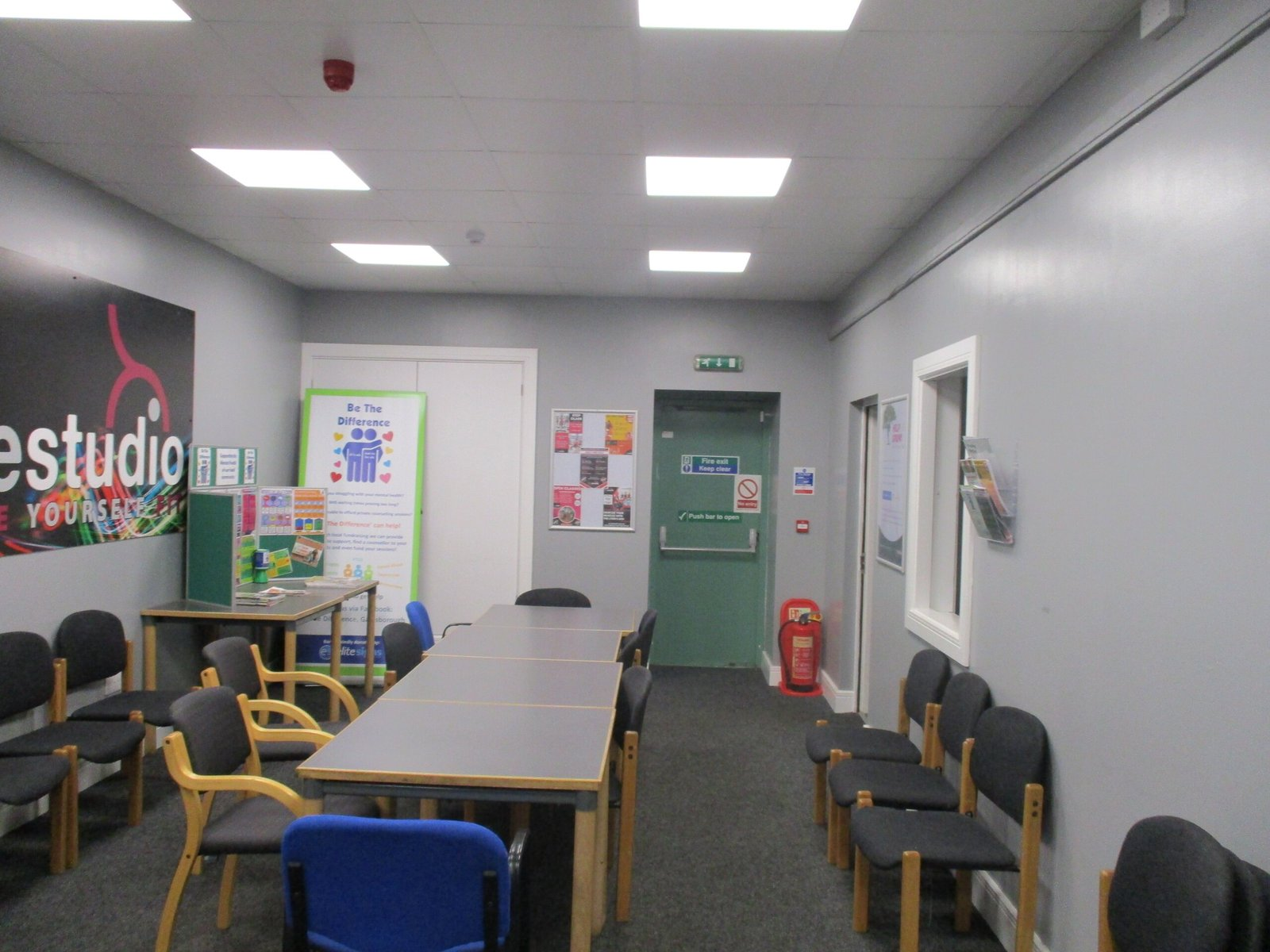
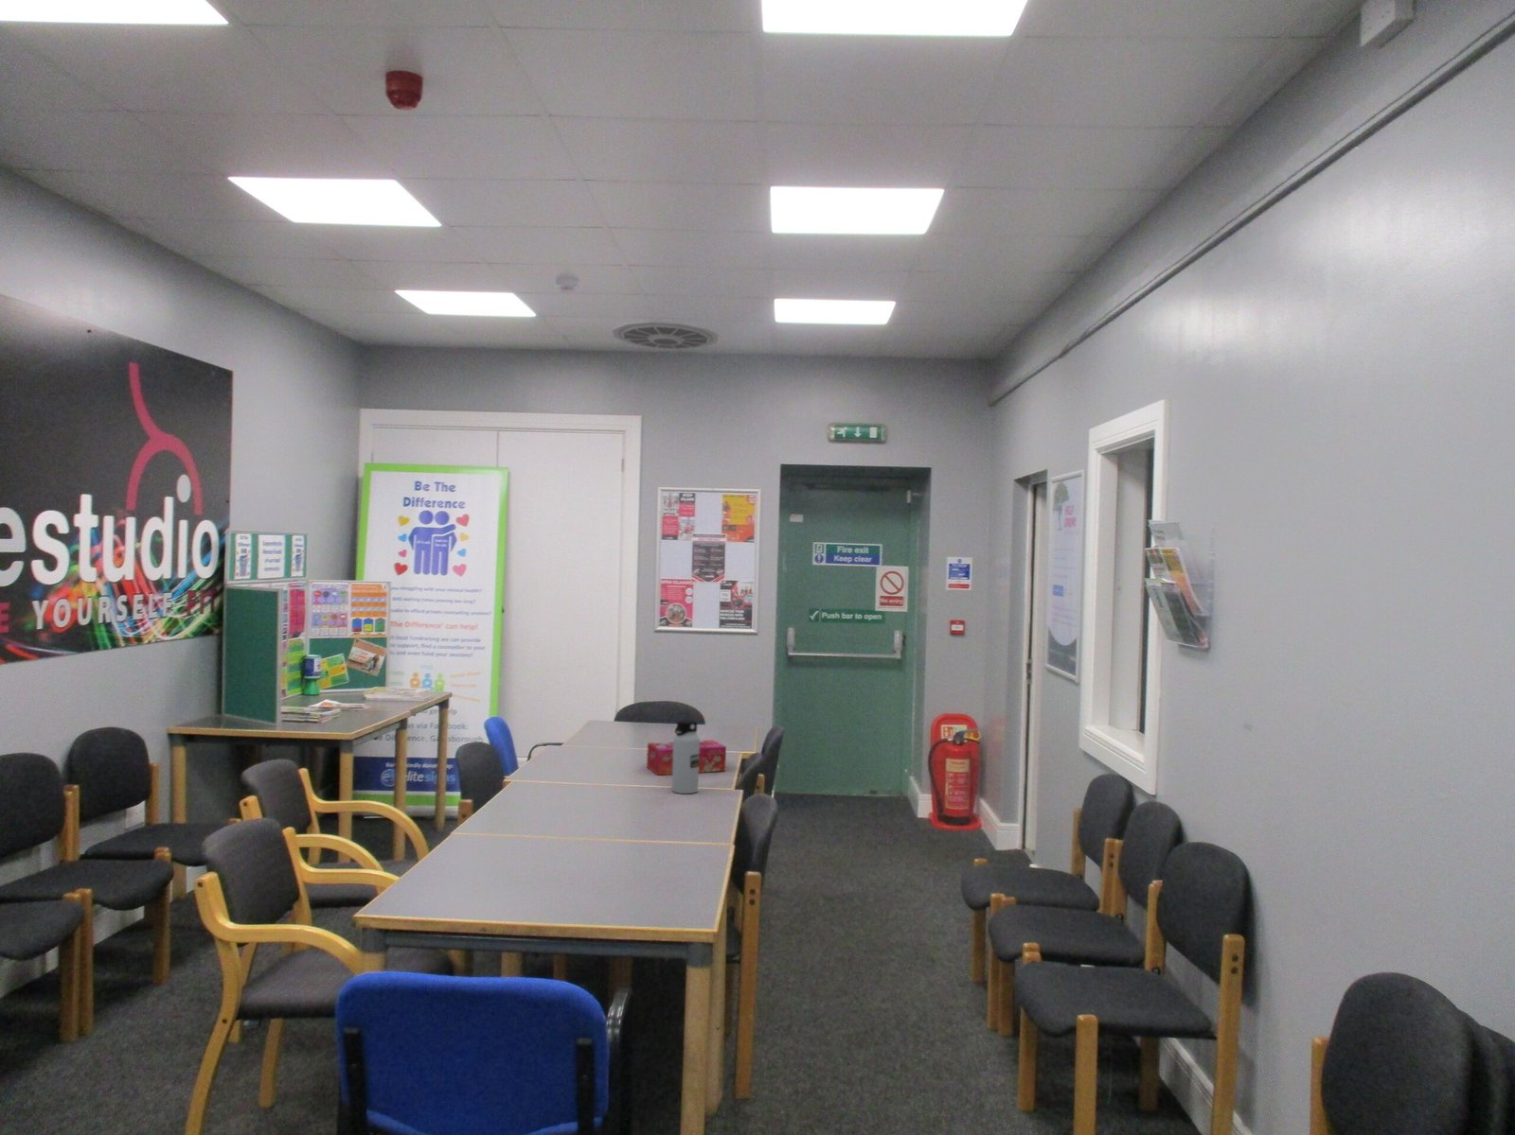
+ tissue box [645,739,728,776]
+ water bottle [672,719,700,794]
+ ceiling vent [612,318,719,351]
